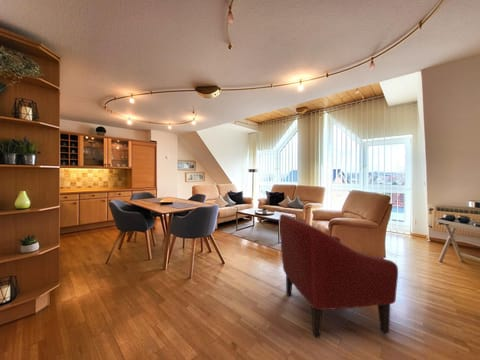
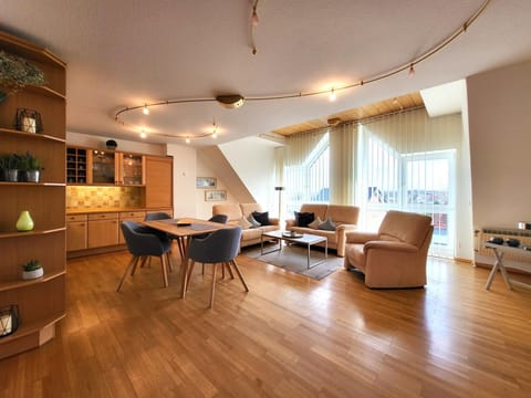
- armchair [279,213,399,339]
